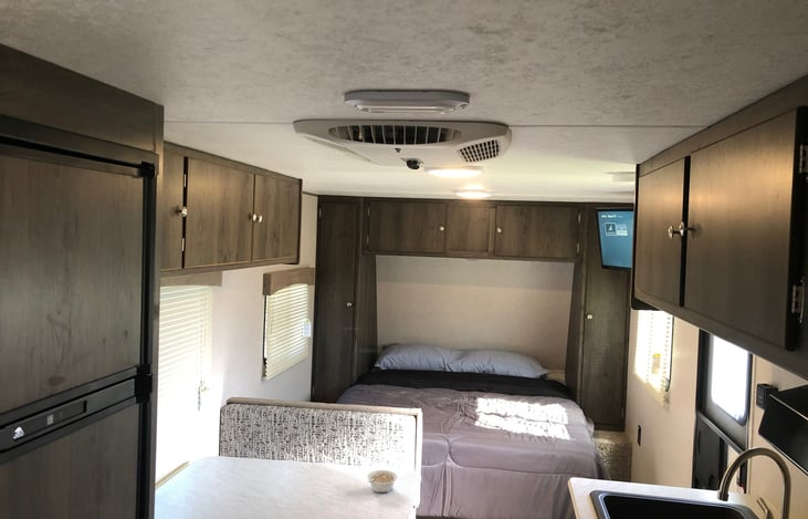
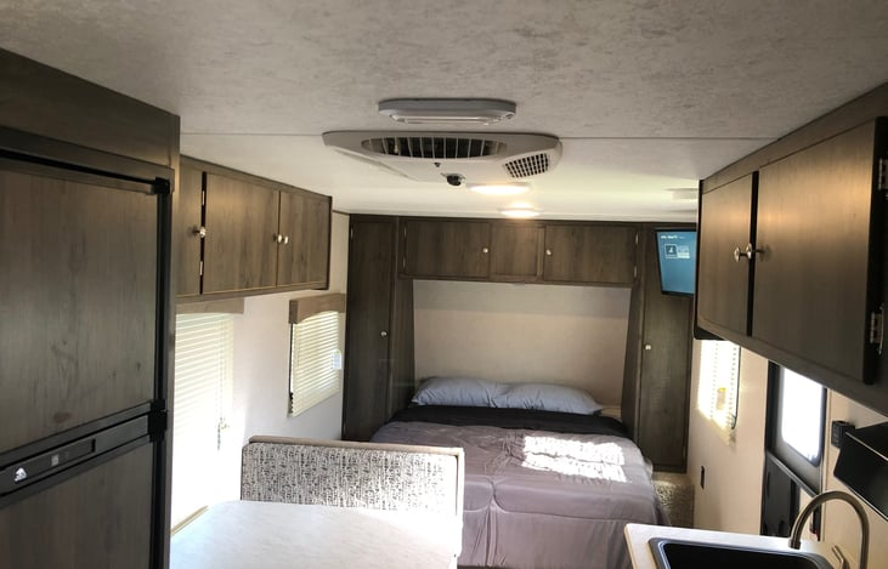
- legume [367,469,398,495]
